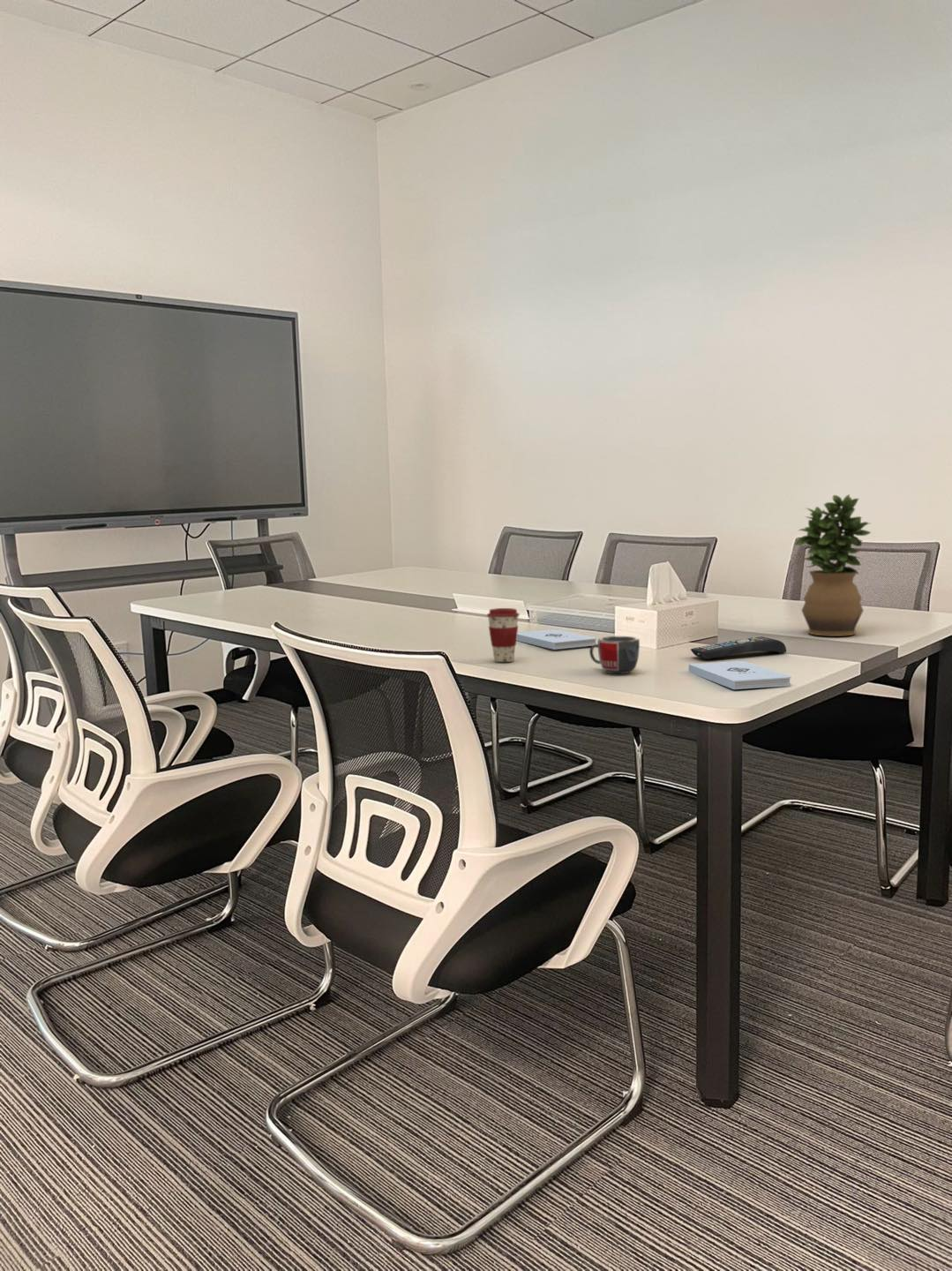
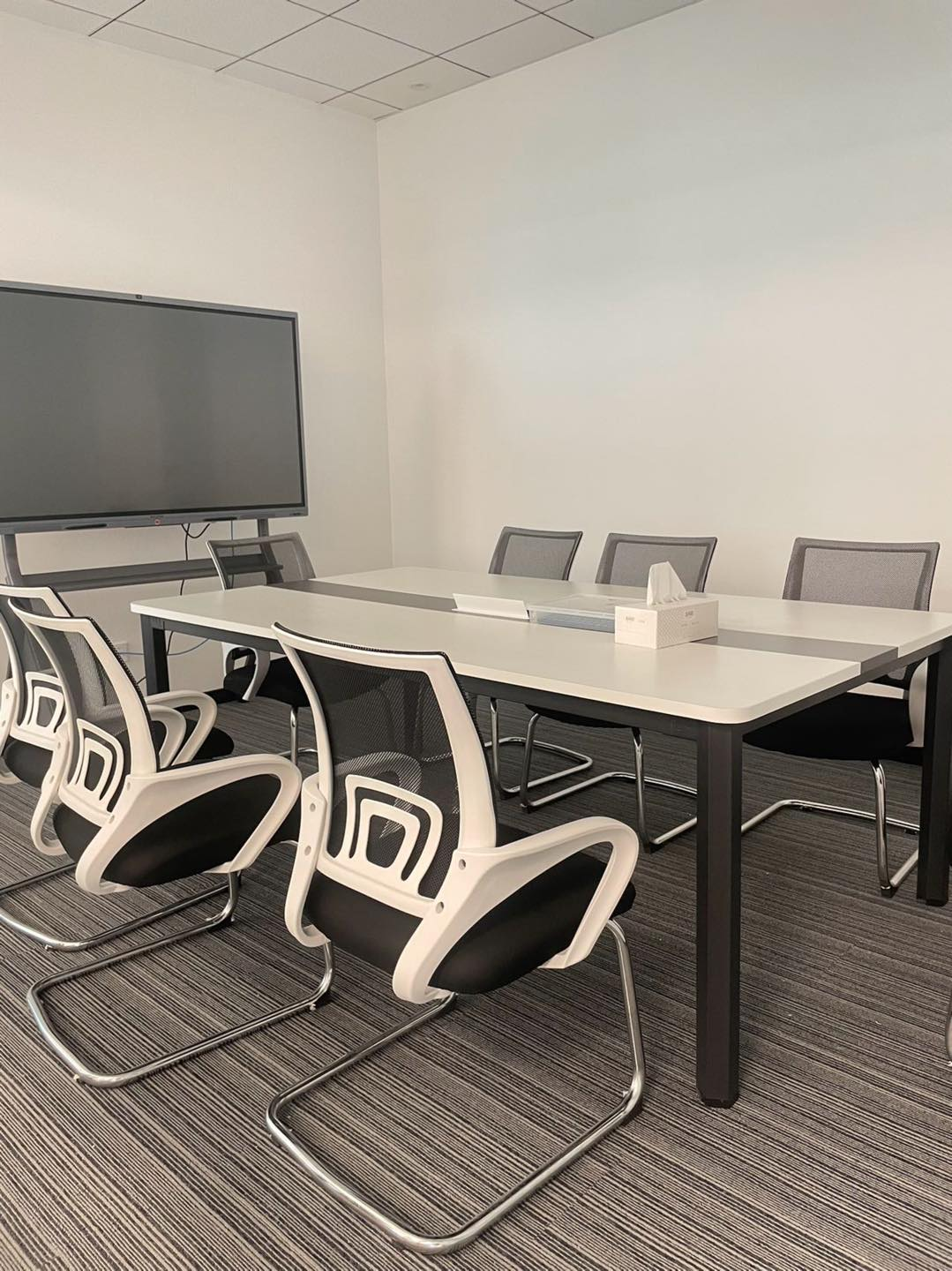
- notepad [516,628,597,651]
- remote control [690,636,787,660]
- notepad [688,660,791,690]
- mug [588,636,641,674]
- potted plant [793,493,872,637]
- coffee cup [486,607,521,663]
